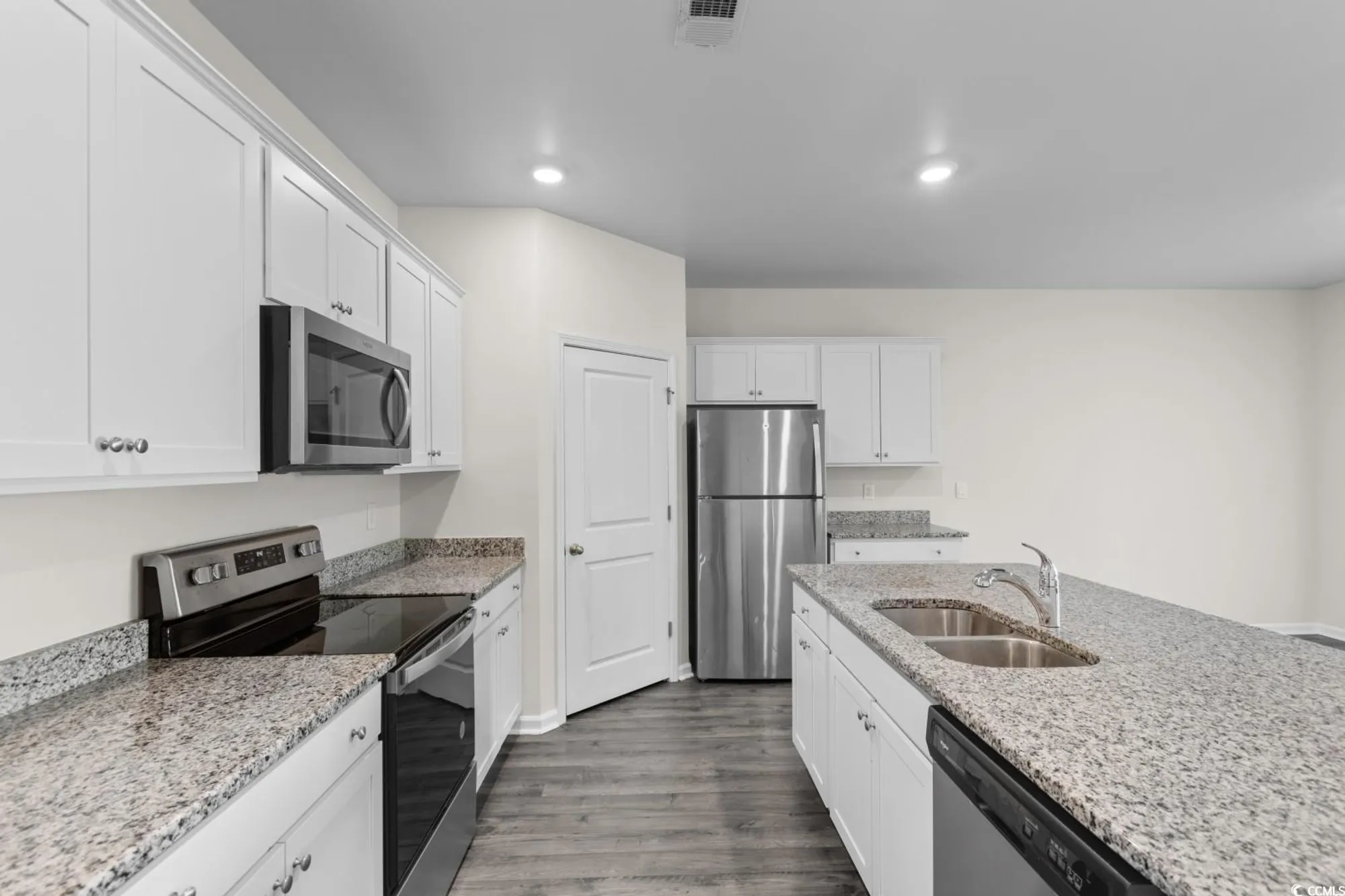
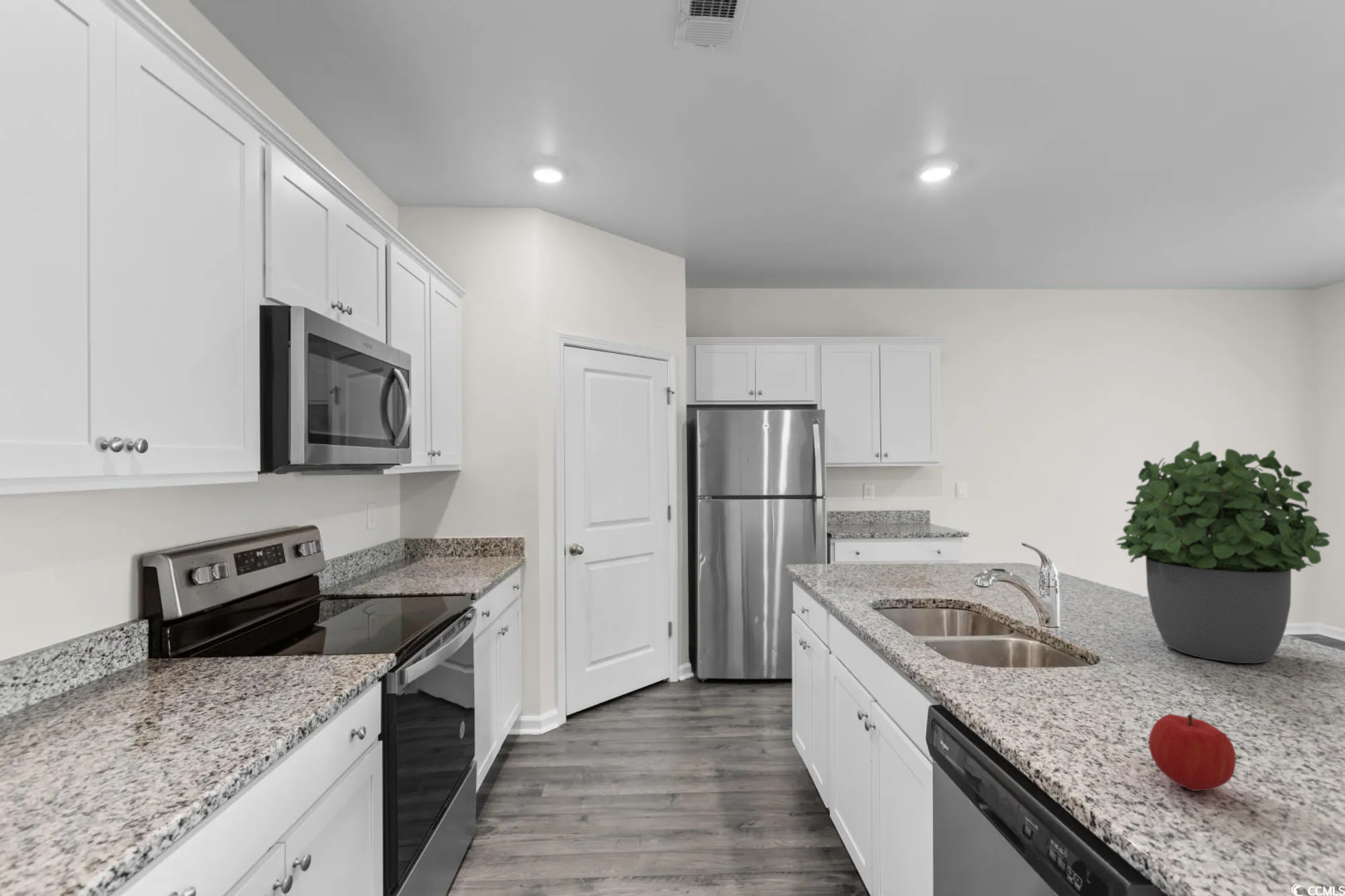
+ fruit [1148,713,1237,792]
+ potted plant [1115,440,1331,664]
